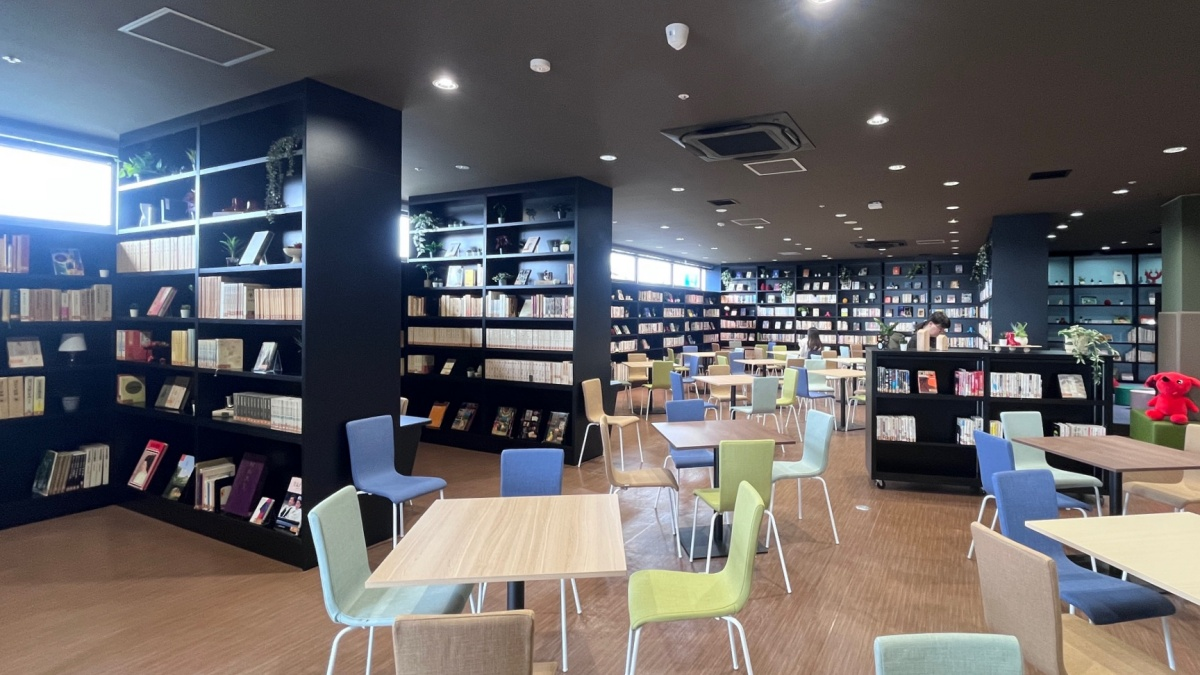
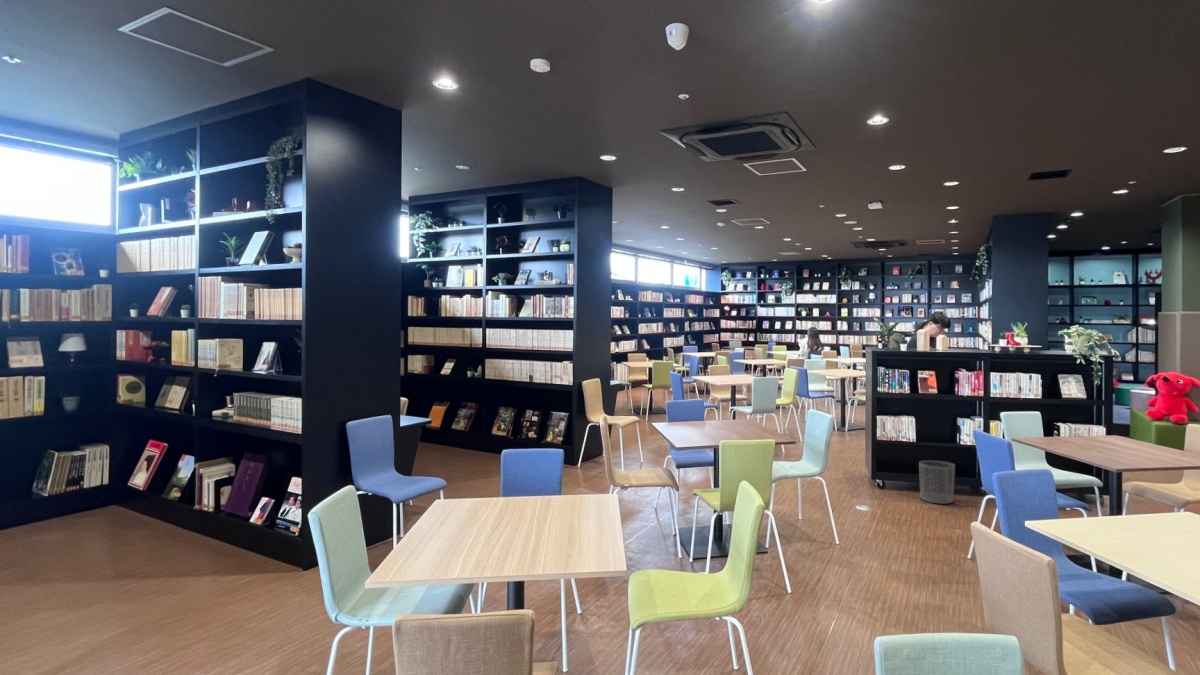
+ waste bin [918,459,956,505]
